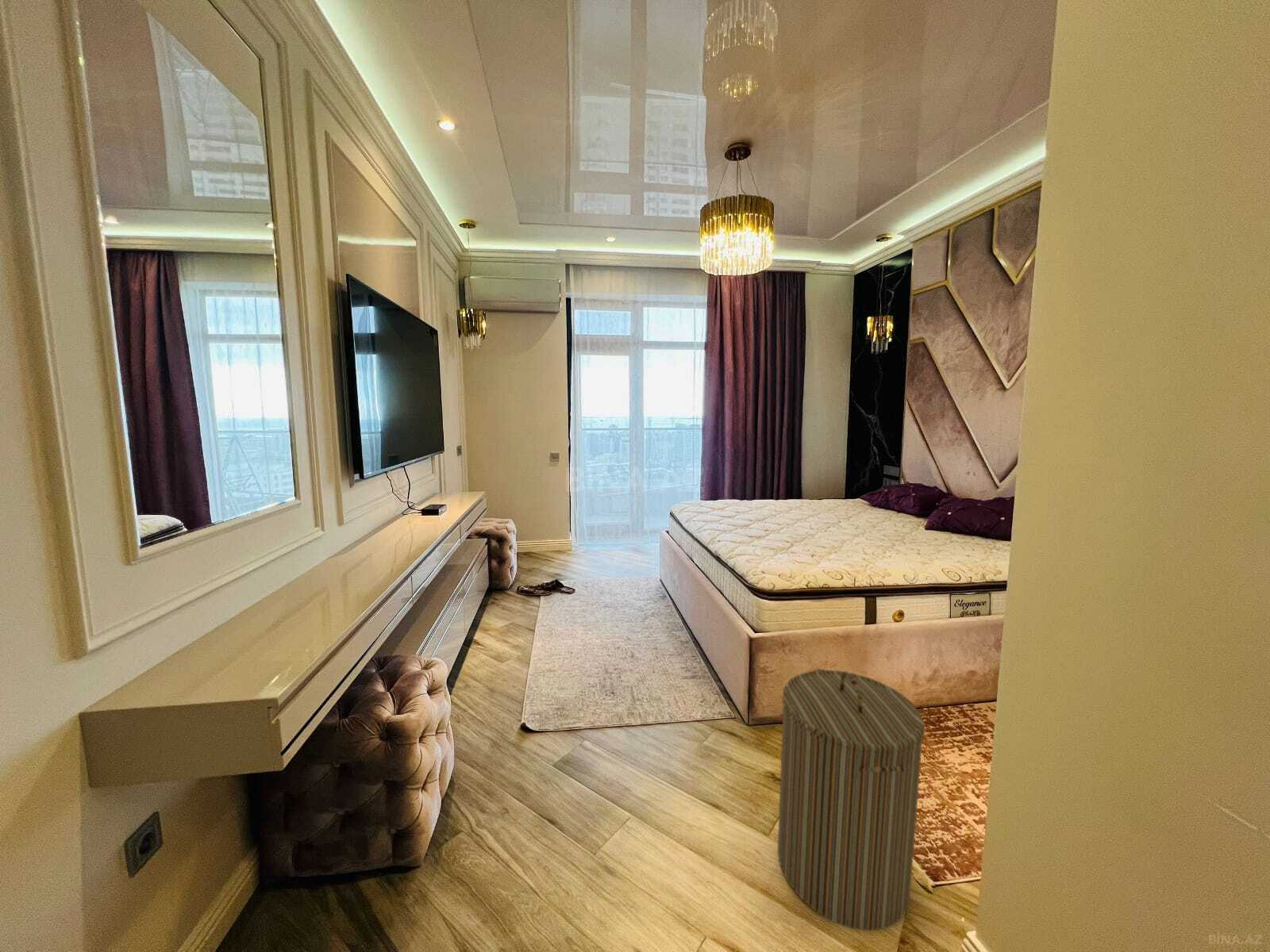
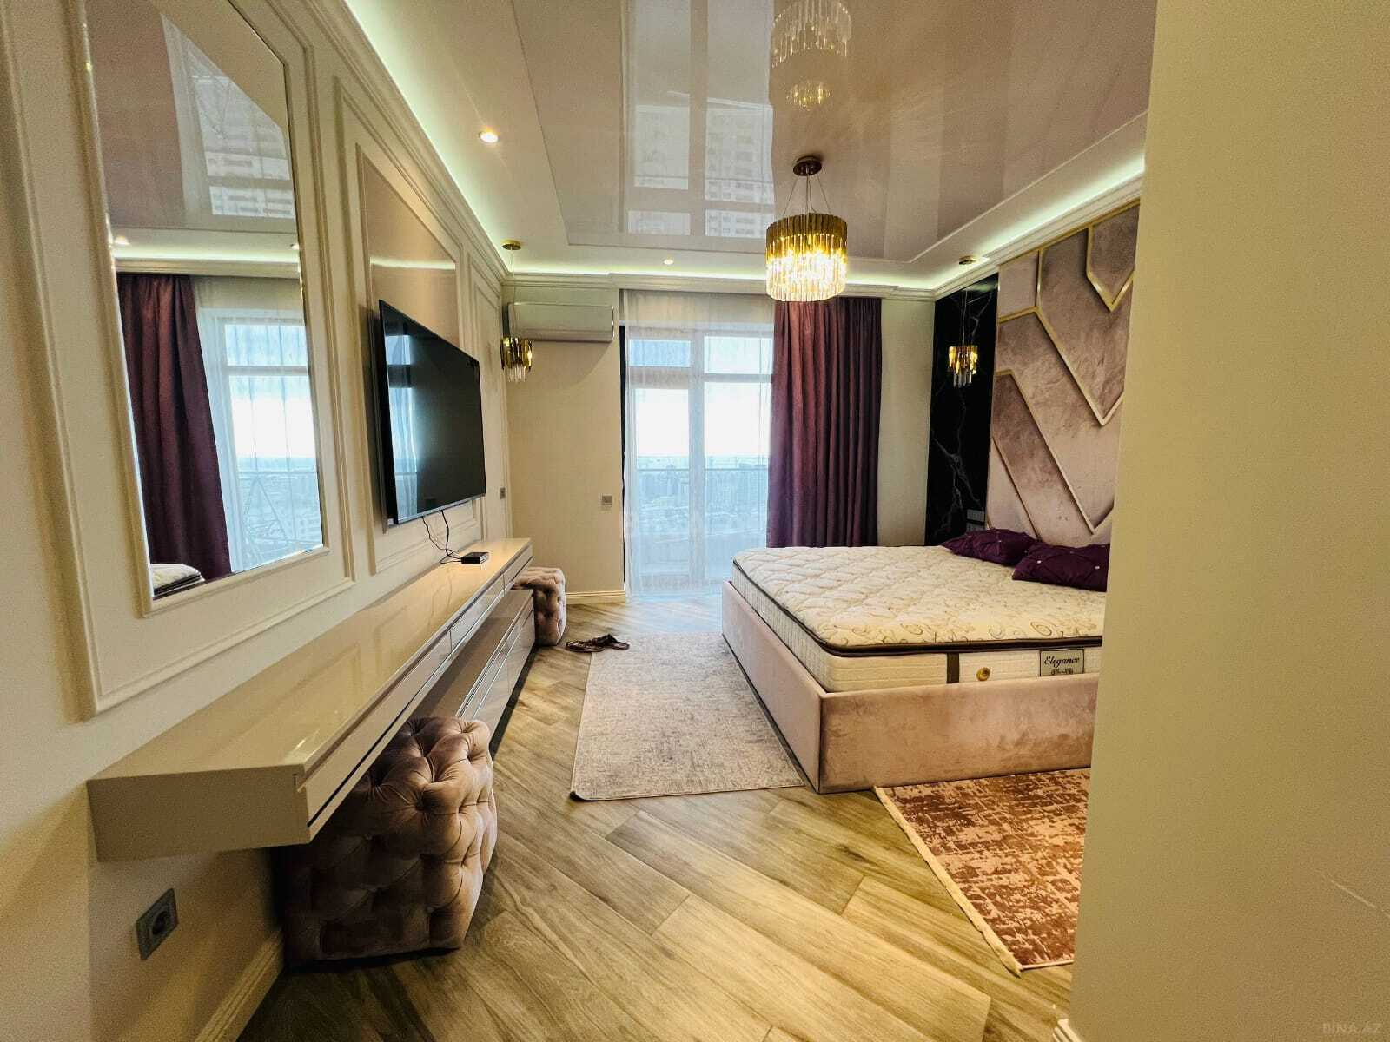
- laundry hamper [777,668,926,931]
